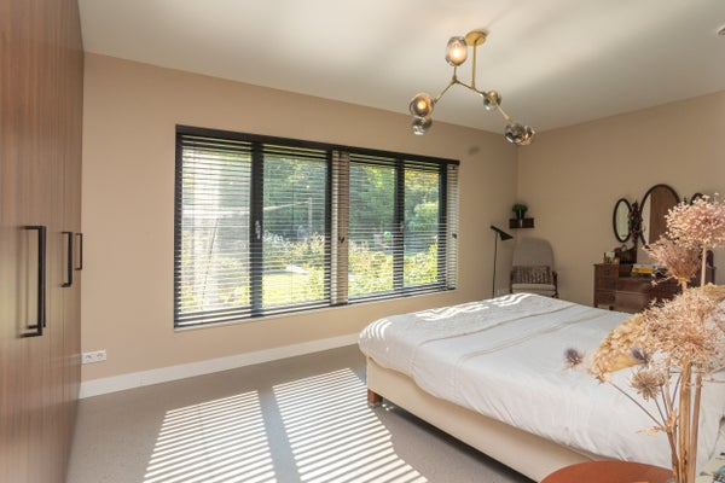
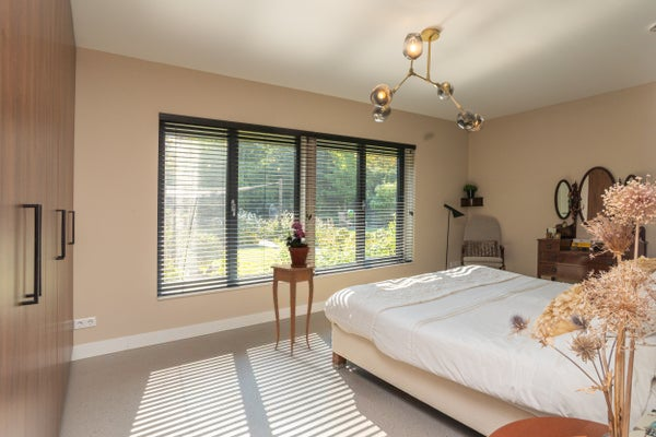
+ side table [269,262,317,357]
+ potted plant [284,221,311,268]
